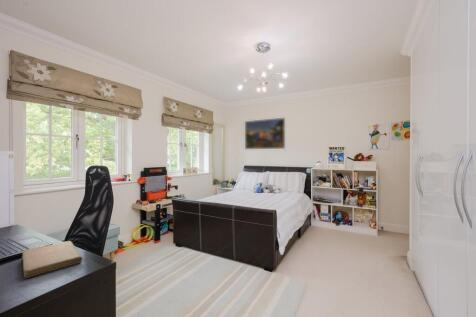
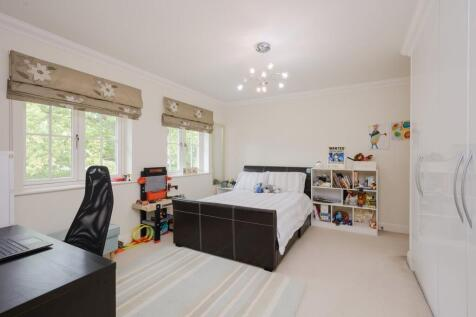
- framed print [244,117,286,150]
- notebook [21,240,83,280]
